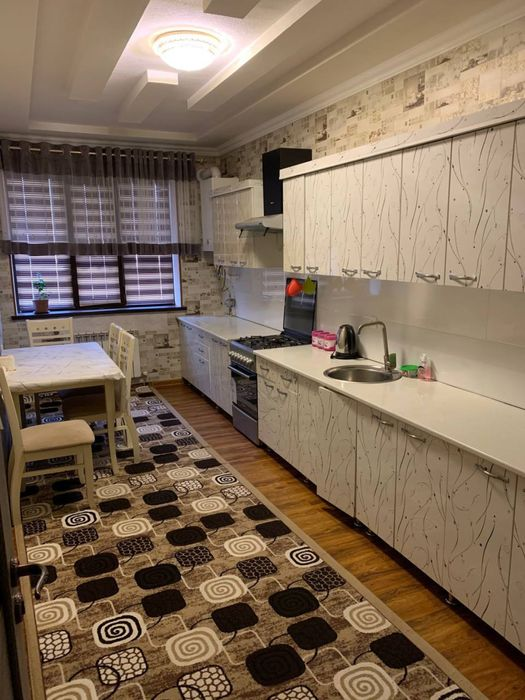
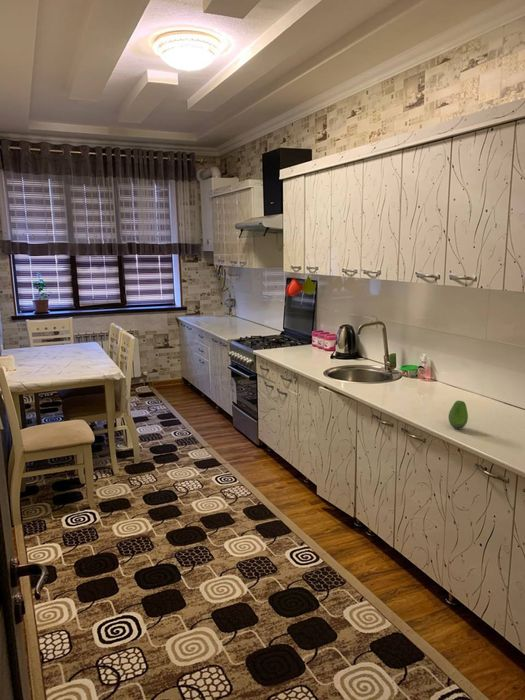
+ fruit [447,400,469,430]
